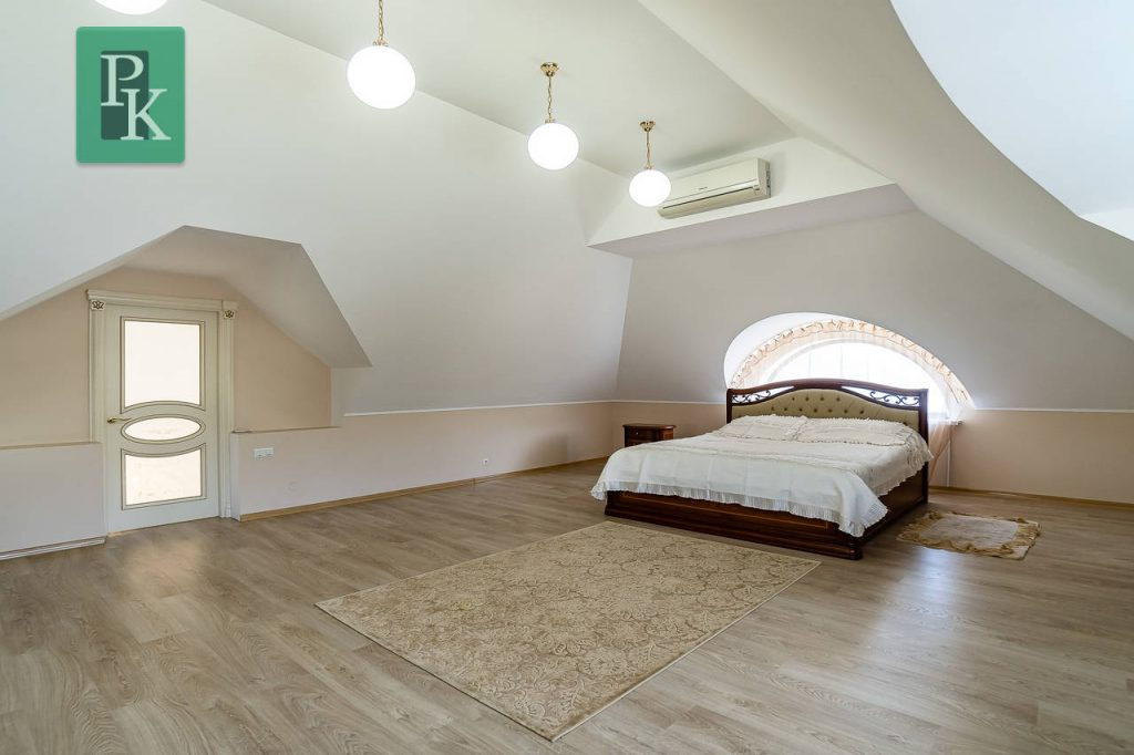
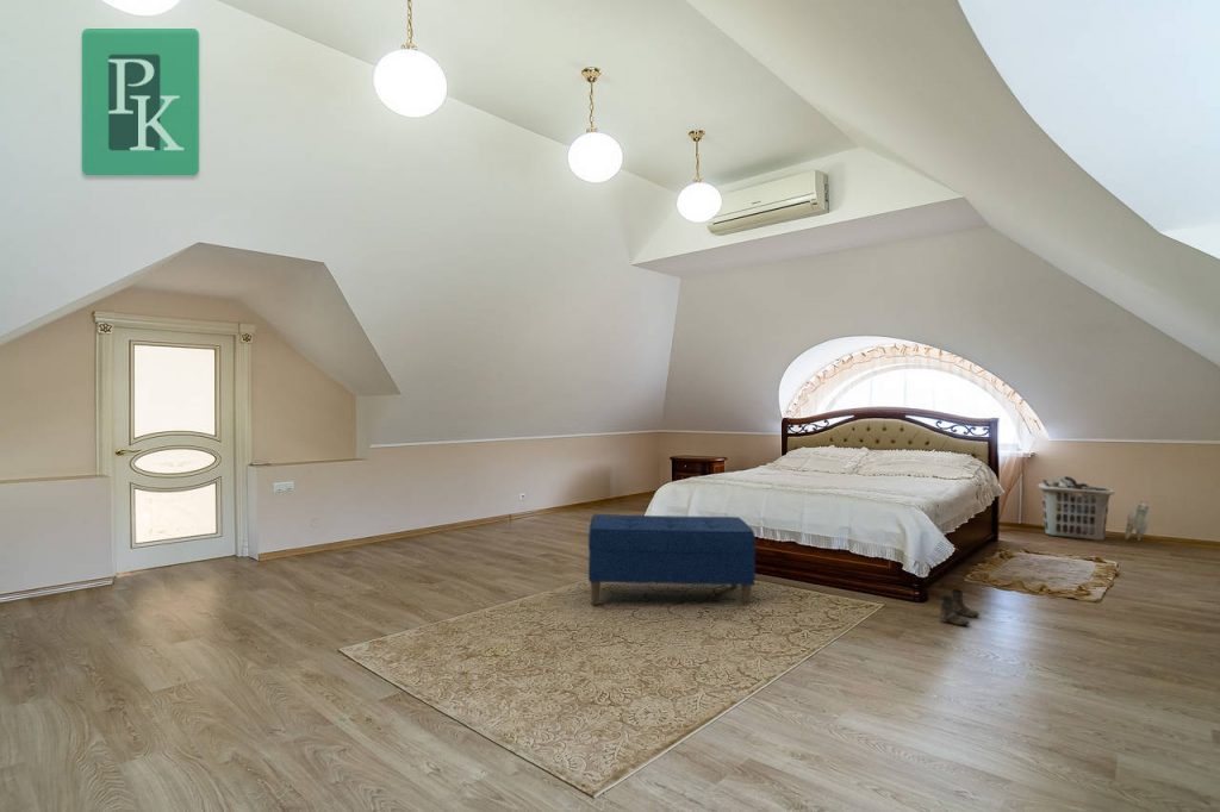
+ plush toy [1123,500,1150,543]
+ bench [587,513,757,607]
+ clothes hamper [1038,475,1115,542]
+ boots [939,588,981,626]
